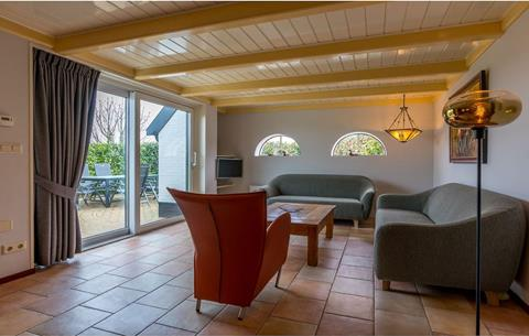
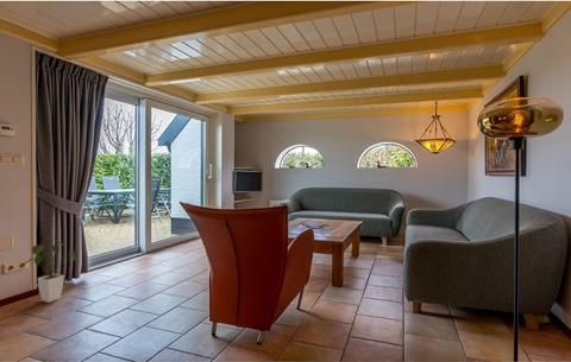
+ house plant [24,239,79,304]
